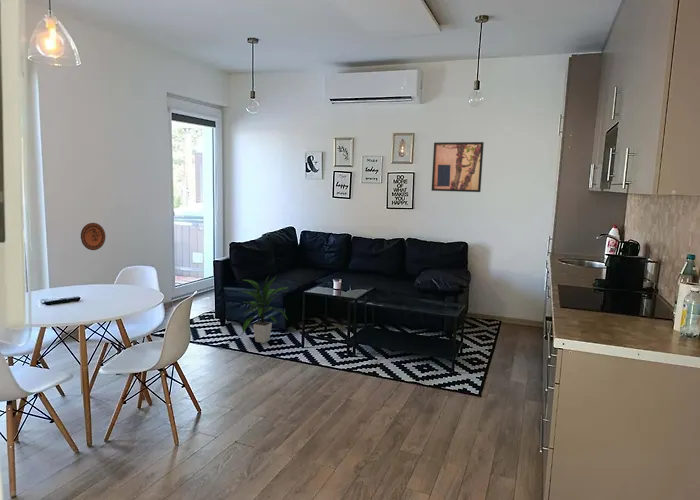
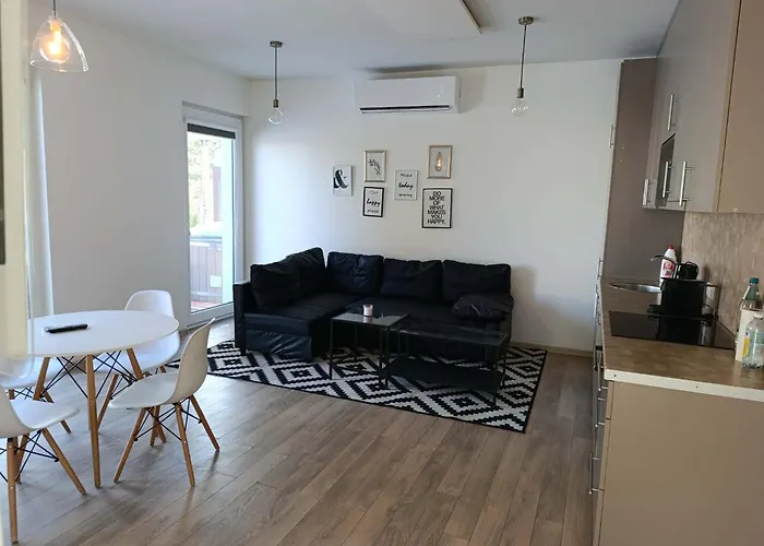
- wall art [430,141,485,193]
- decorative plate [80,222,106,251]
- indoor plant [238,275,289,344]
